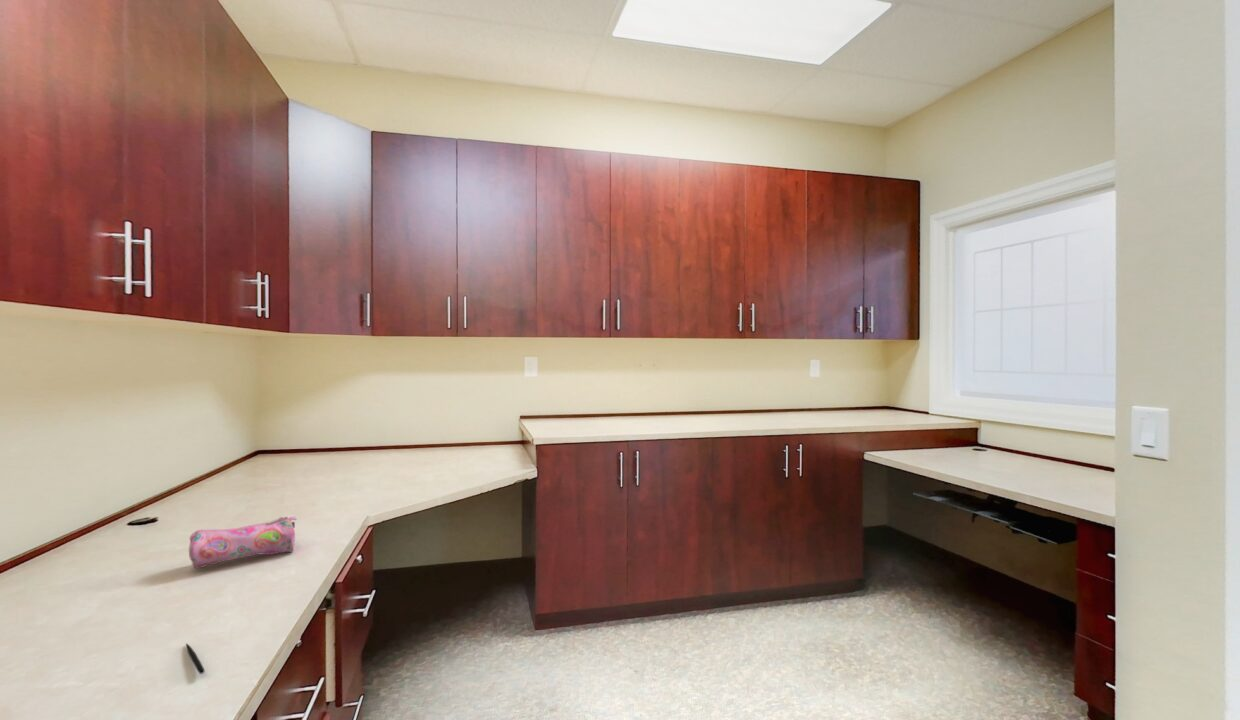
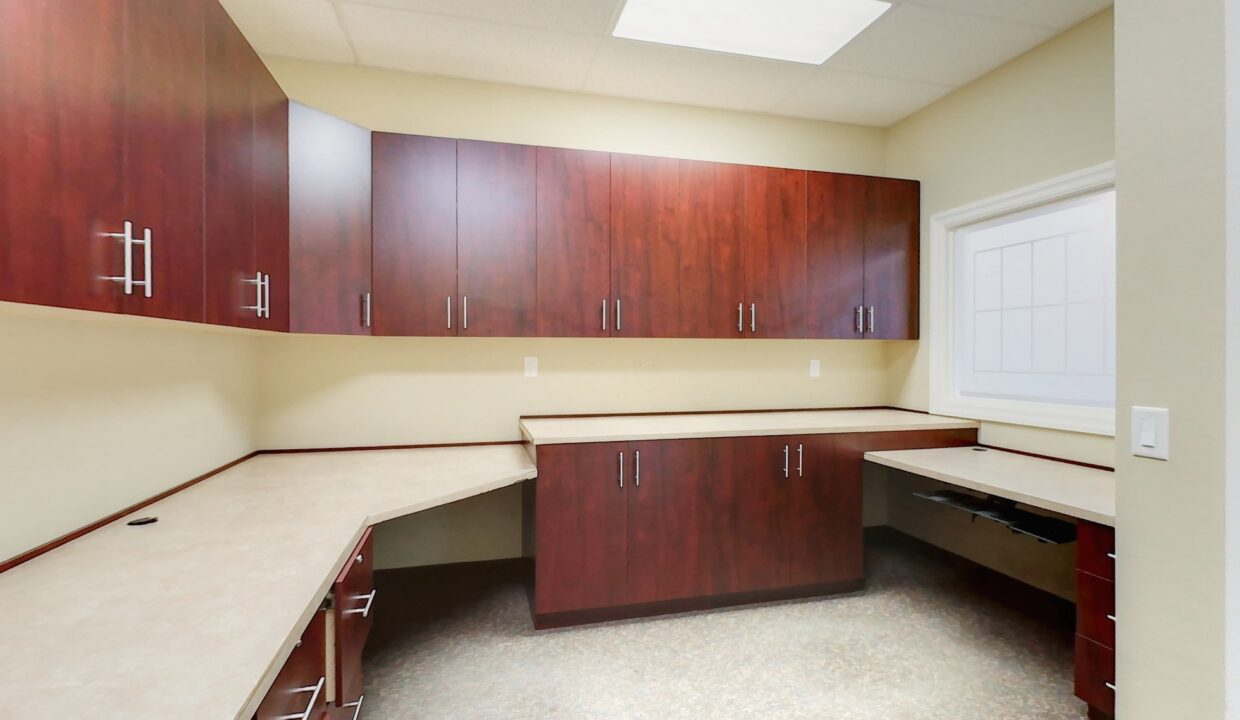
- pencil case [188,516,298,569]
- pen [185,642,206,675]
